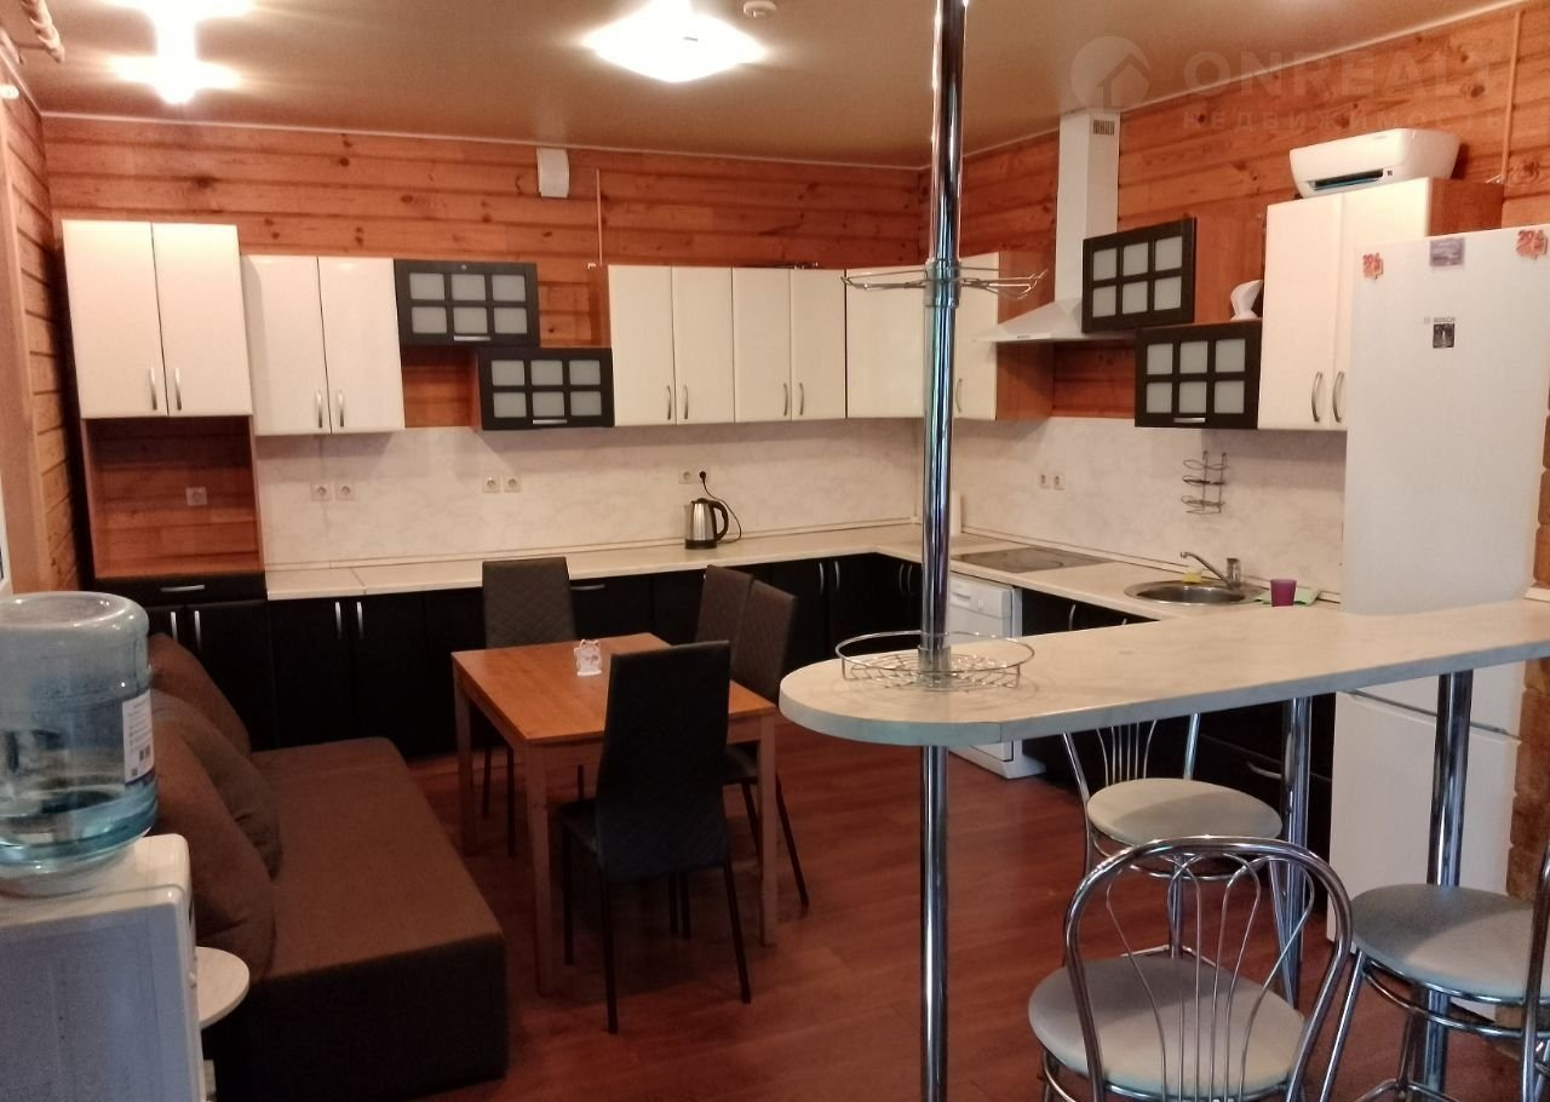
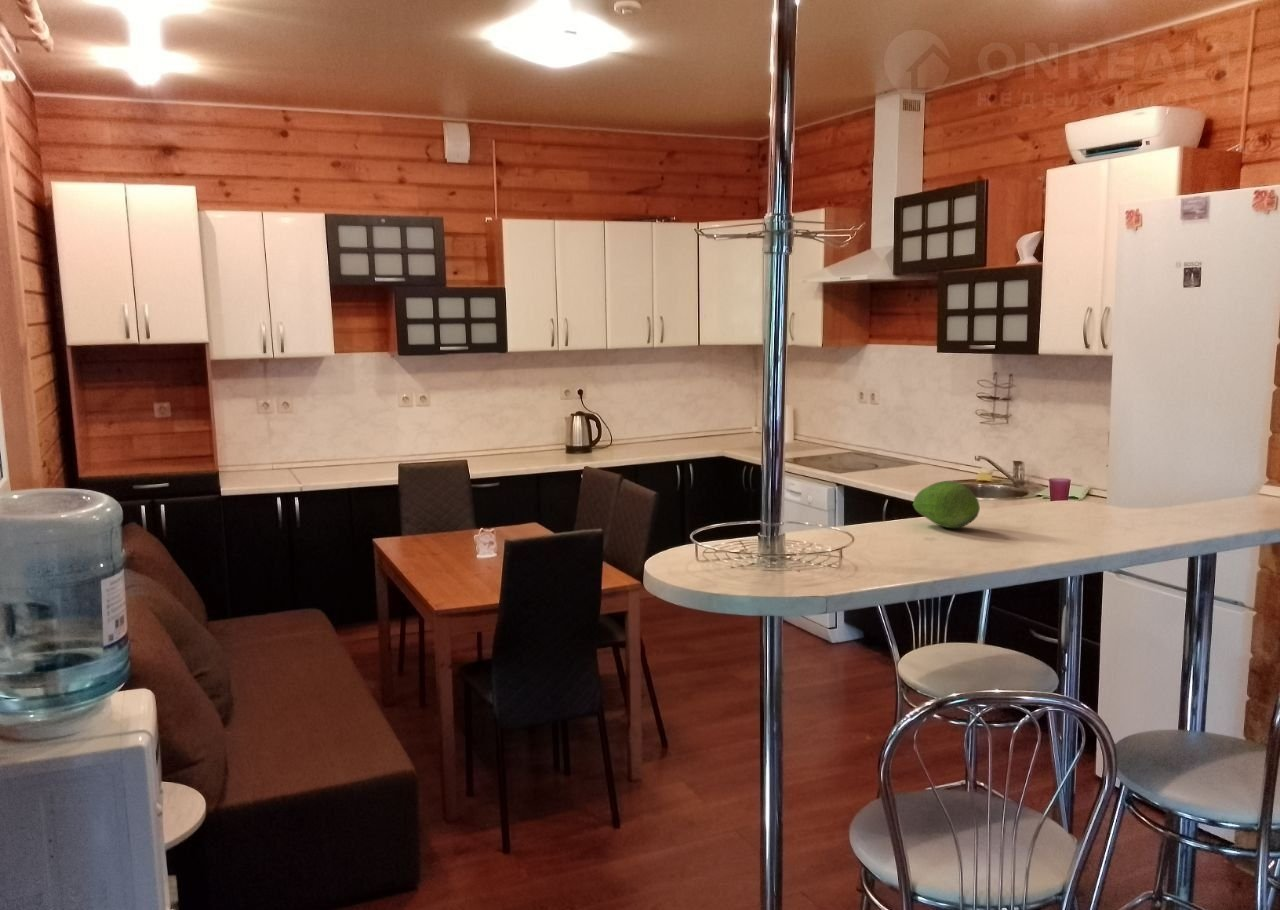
+ fruit [912,480,981,529]
